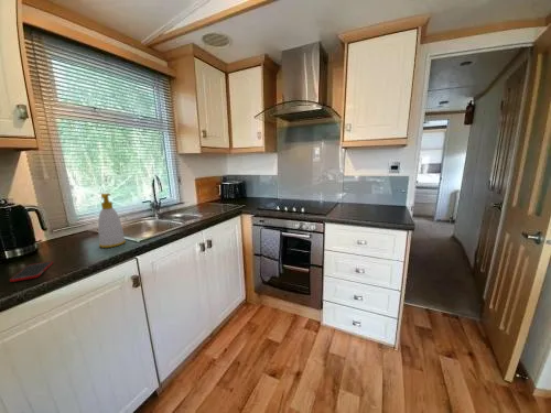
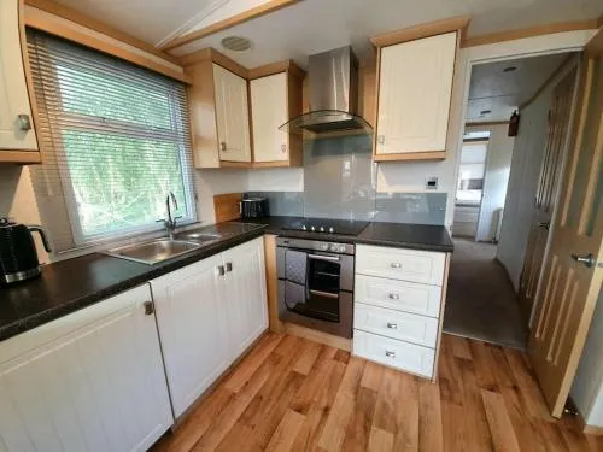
- cell phone [9,260,54,283]
- soap bottle [97,193,127,249]
